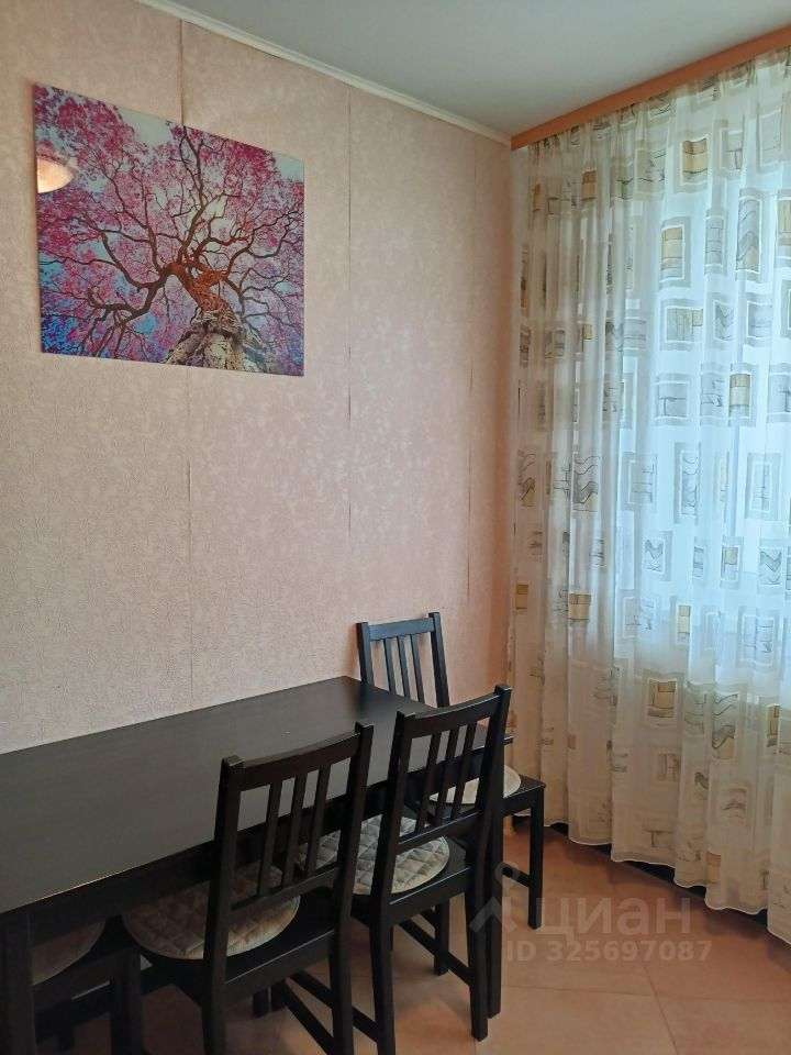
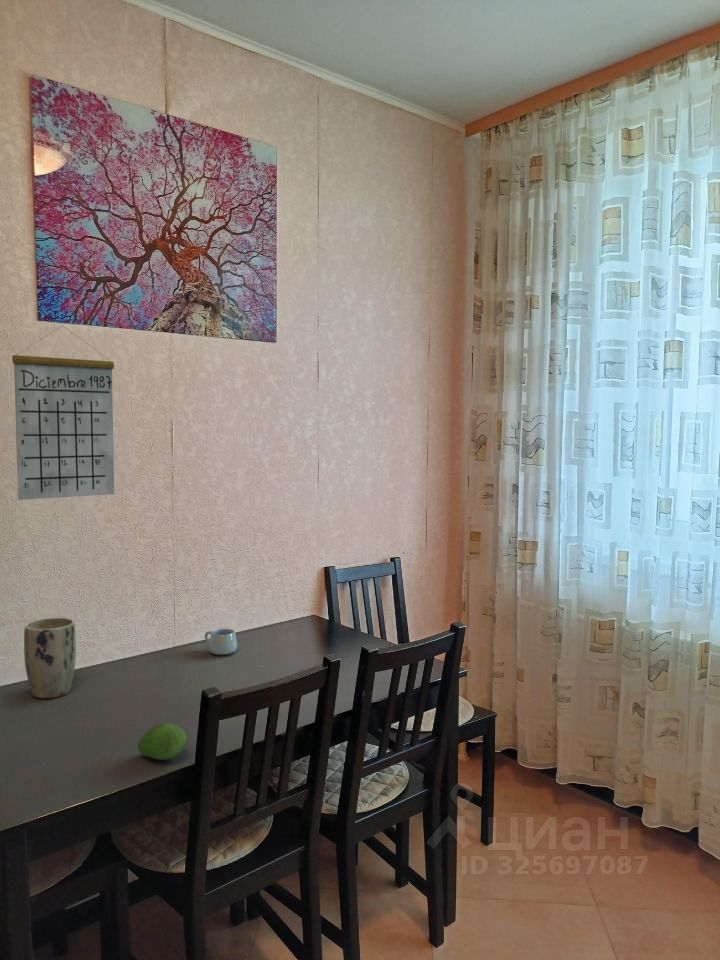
+ calendar [11,325,115,501]
+ fruit [137,722,188,761]
+ mug [204,628,238,656]
+ plant pot [23,617,77,699]
